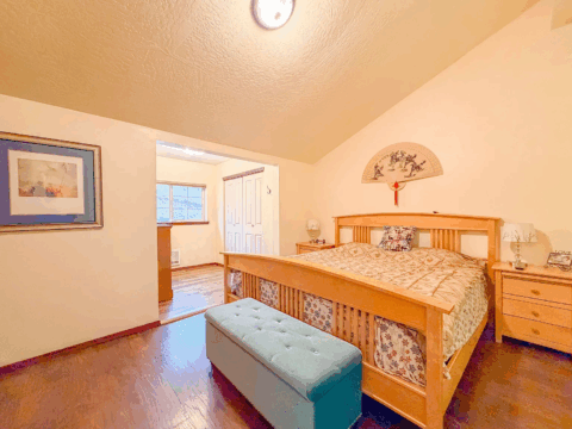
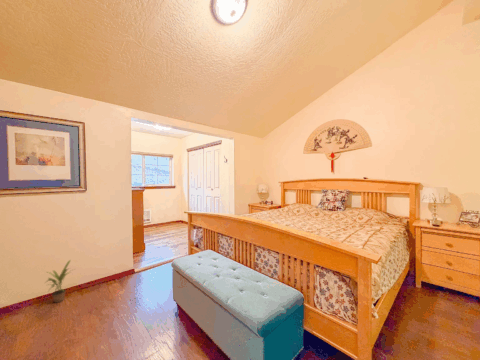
+ potted plant [44,259,75,304]
